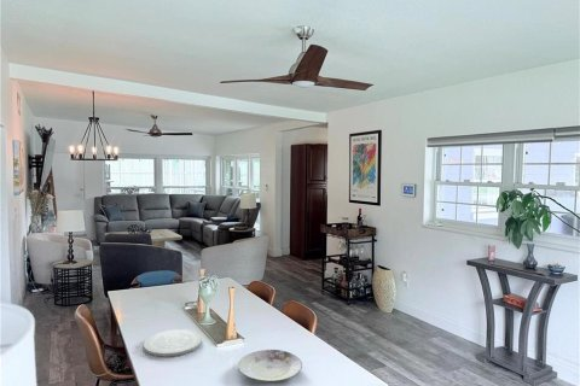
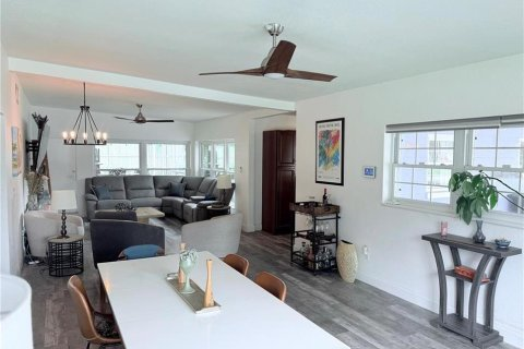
- plate [237,349,303,382]
- plate [143,328,203,358]
